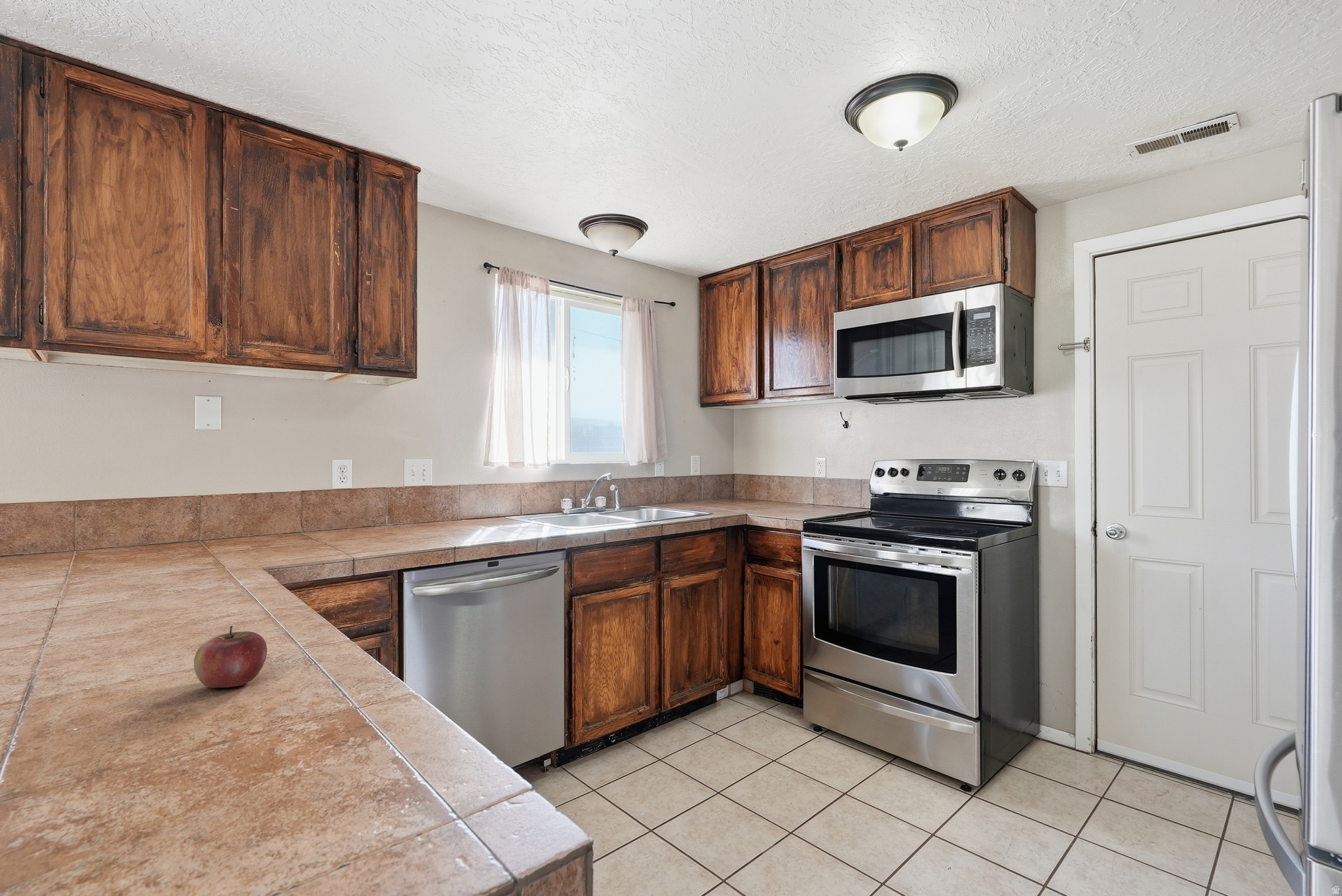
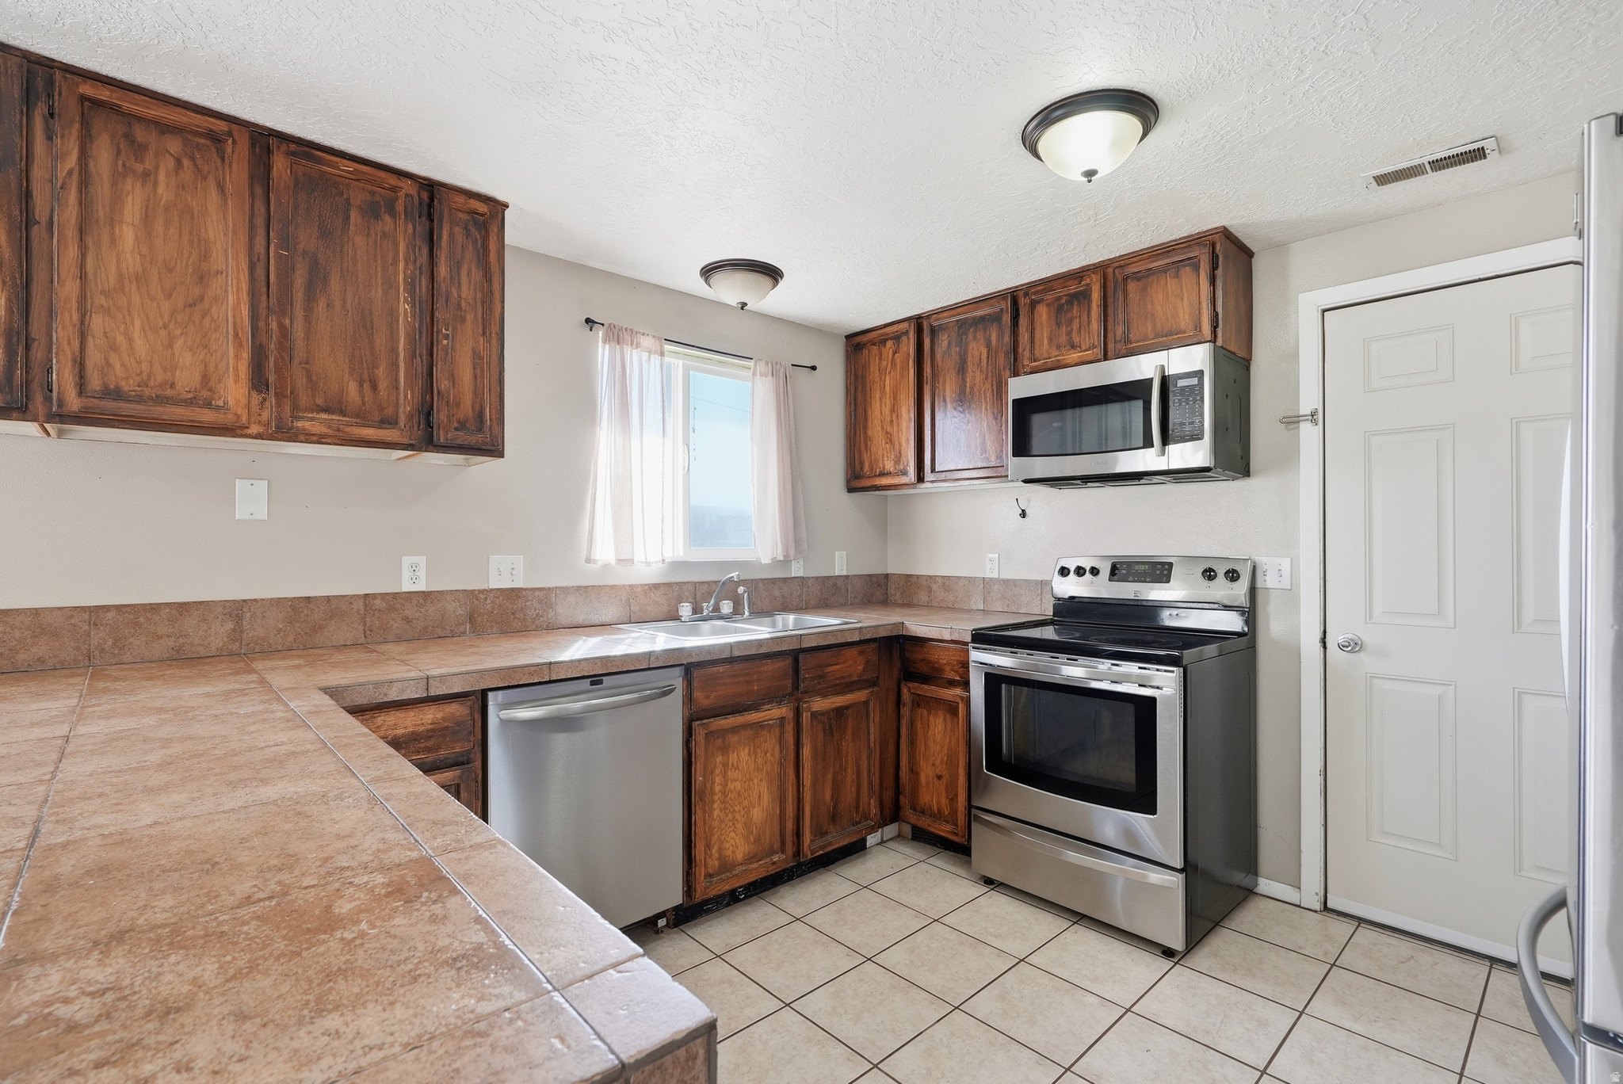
- apple [193,625,267,688]
